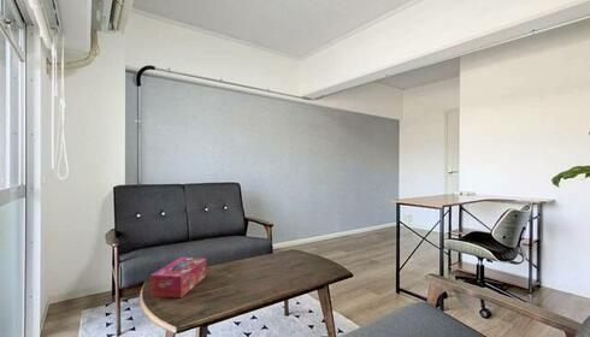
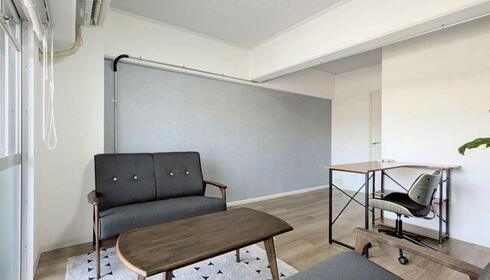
- tissue box [149,255,208,298]
